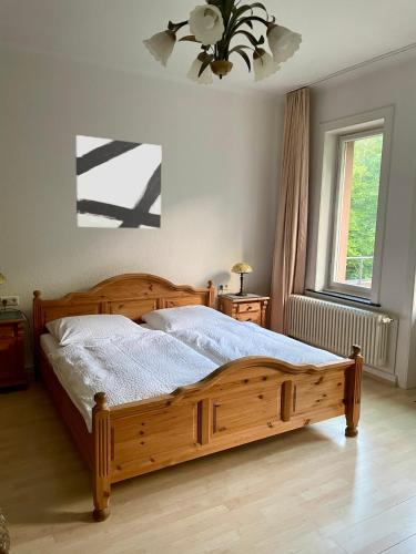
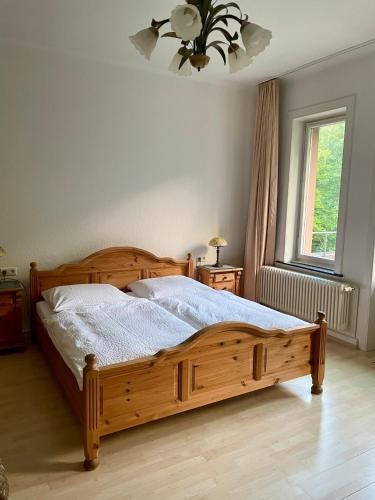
- wall art [74,134,163,229]
